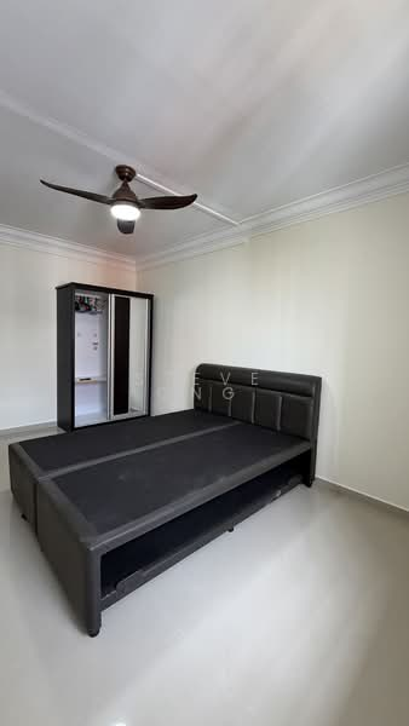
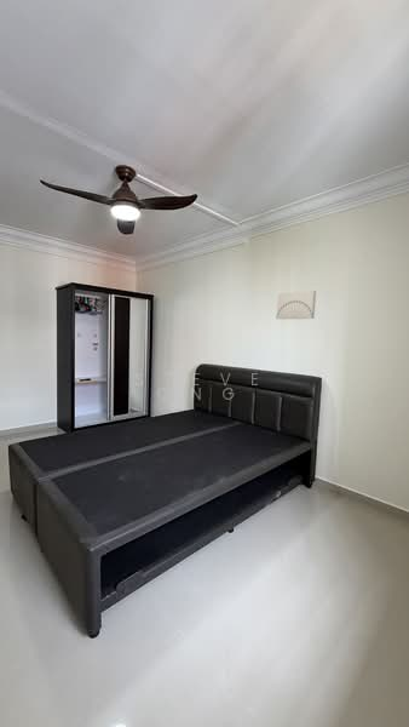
+ wall art [275,290,317,320]
